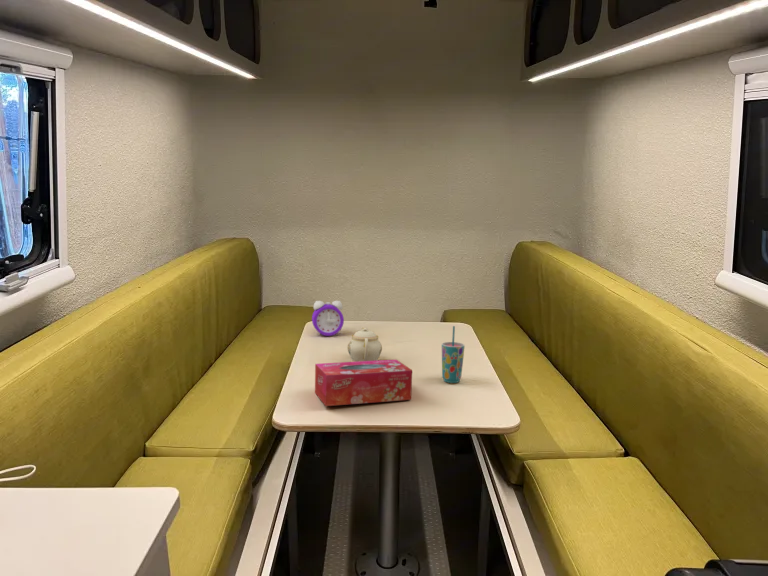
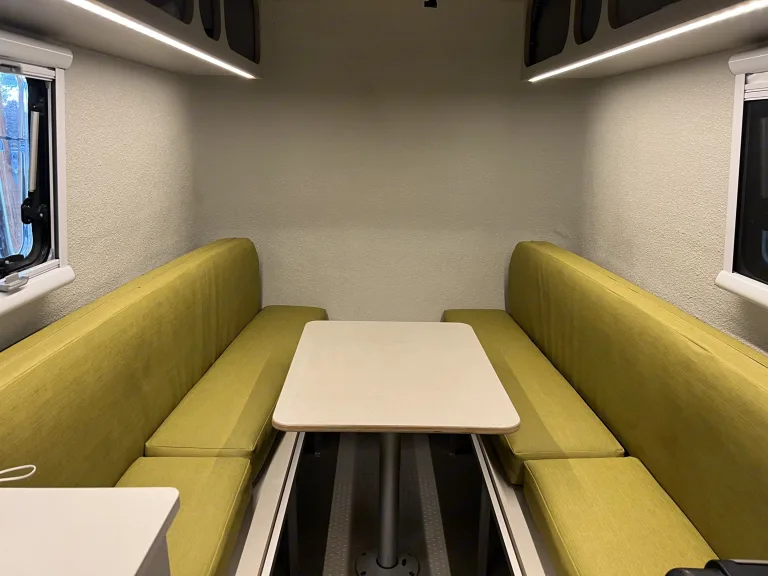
- tissue box [314,359,413,407]
- teapot [347,327,383,362]
- cup [441,325,466,384]
- alarm clock [311,300,345,337]
